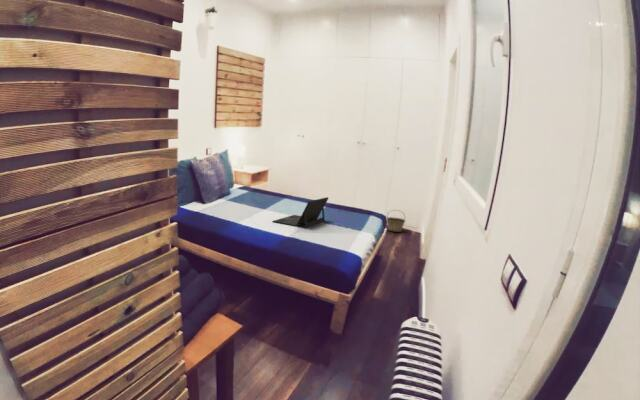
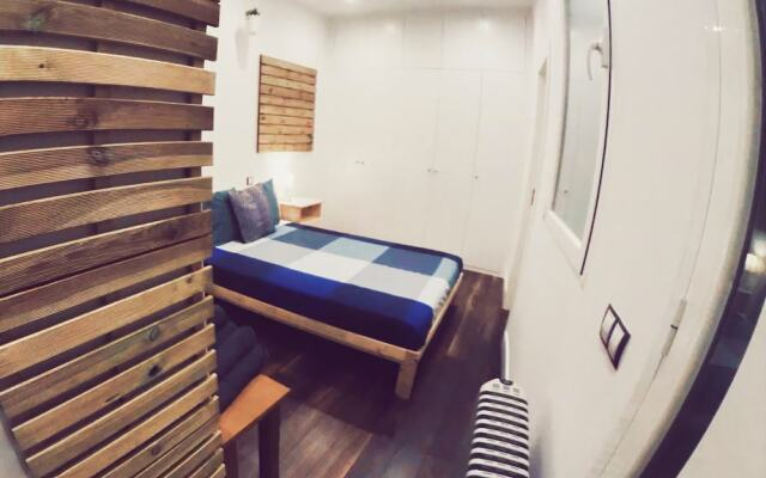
- basket [386,209,406,233]
- laptop [272,196,329,229]
